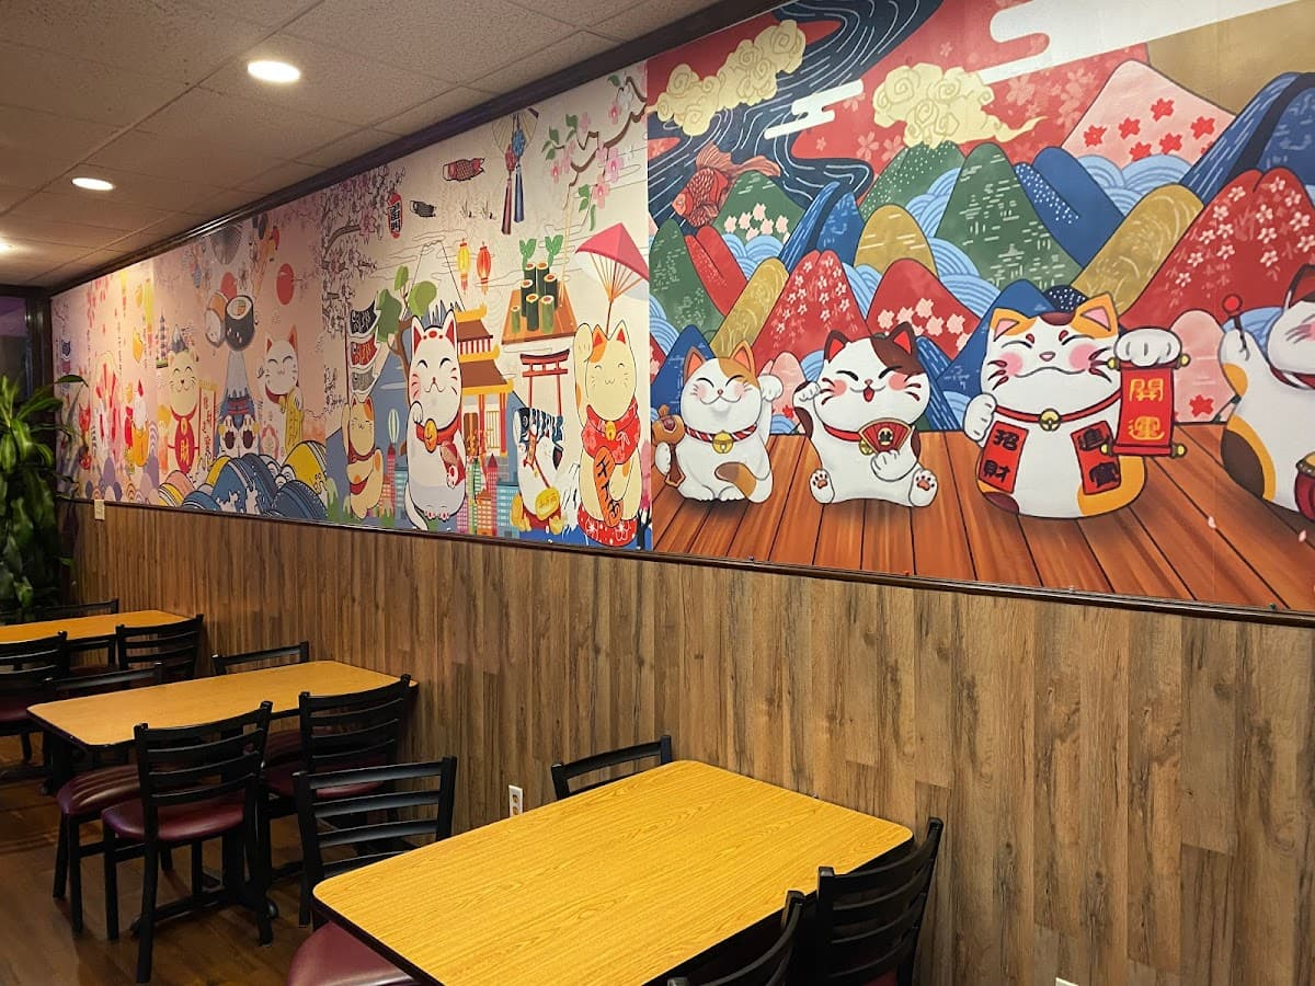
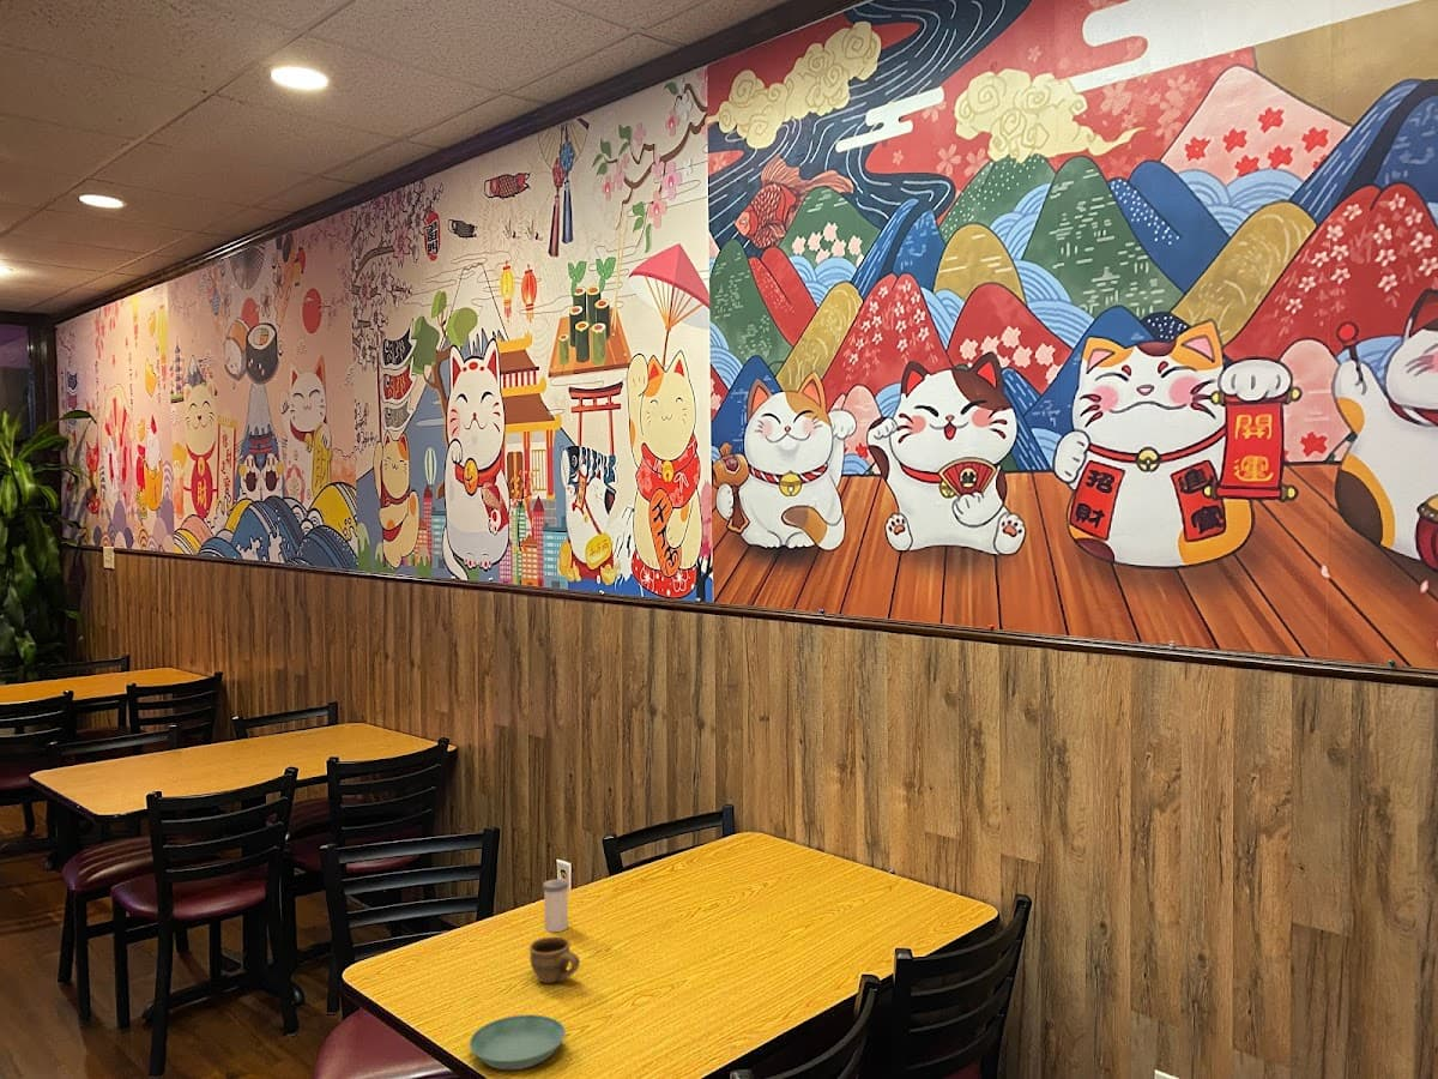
+ salt shaker [542,878,569,933]
+ saucer [469,1013,567,1071]
+ cup [527,935,581,984]
